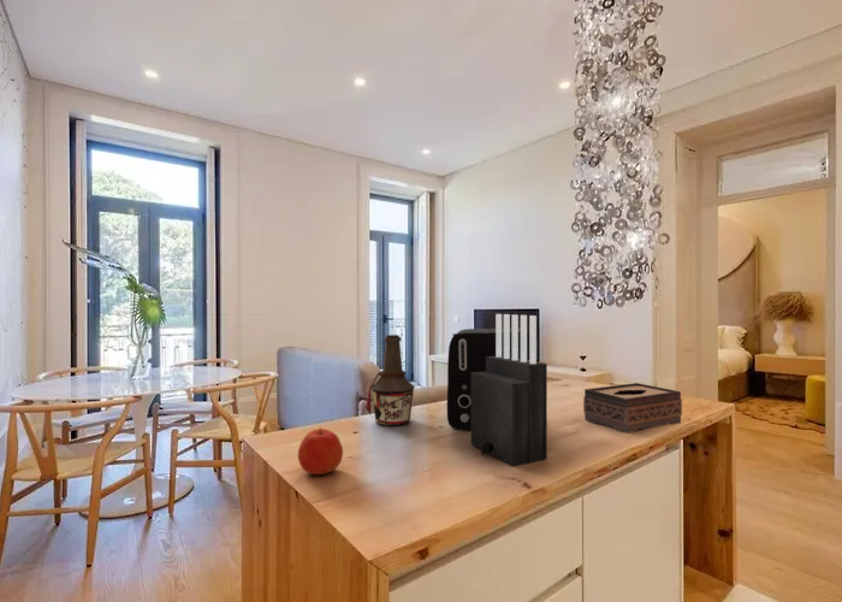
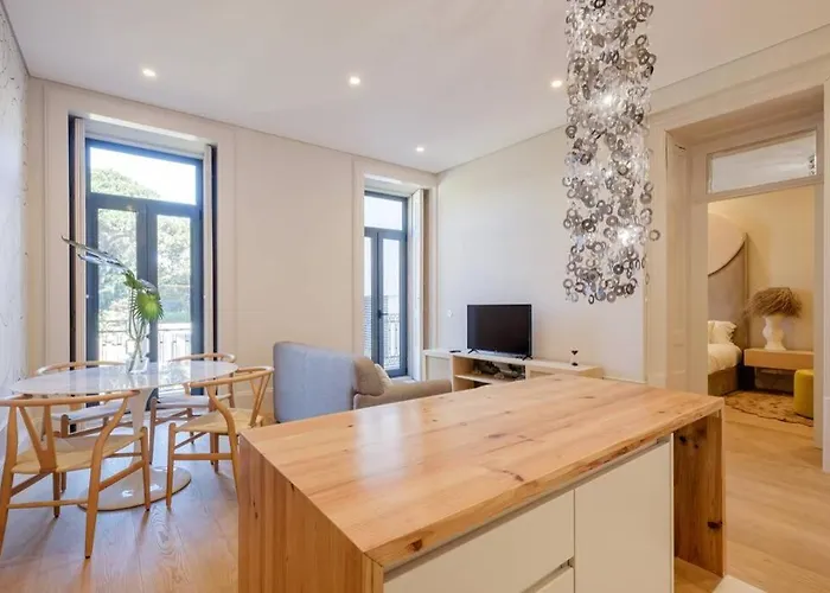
- coffee maker [446,326,529,431]
- bottle [364,334,416,427]
- tissue box [582,382,683,435]
- apple [297,427,344,476]
- knife block [469,313,549,467]
